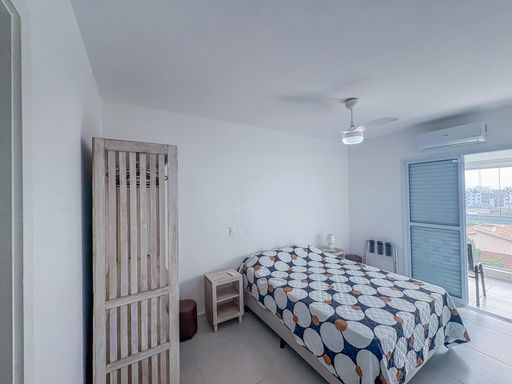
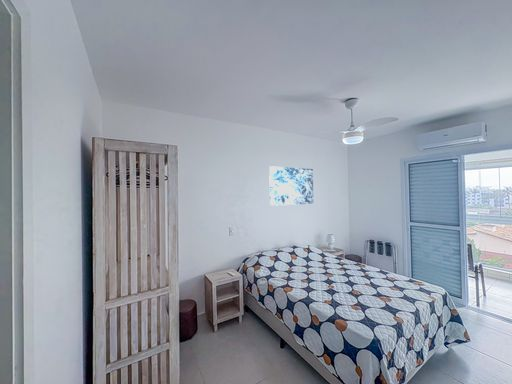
+ wall art [268,166,314,207]
